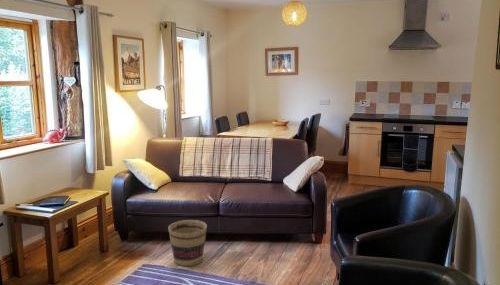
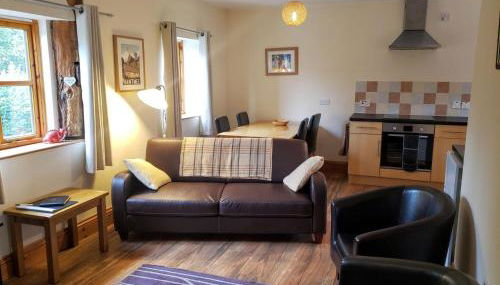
- basket [167,219,208,267]
